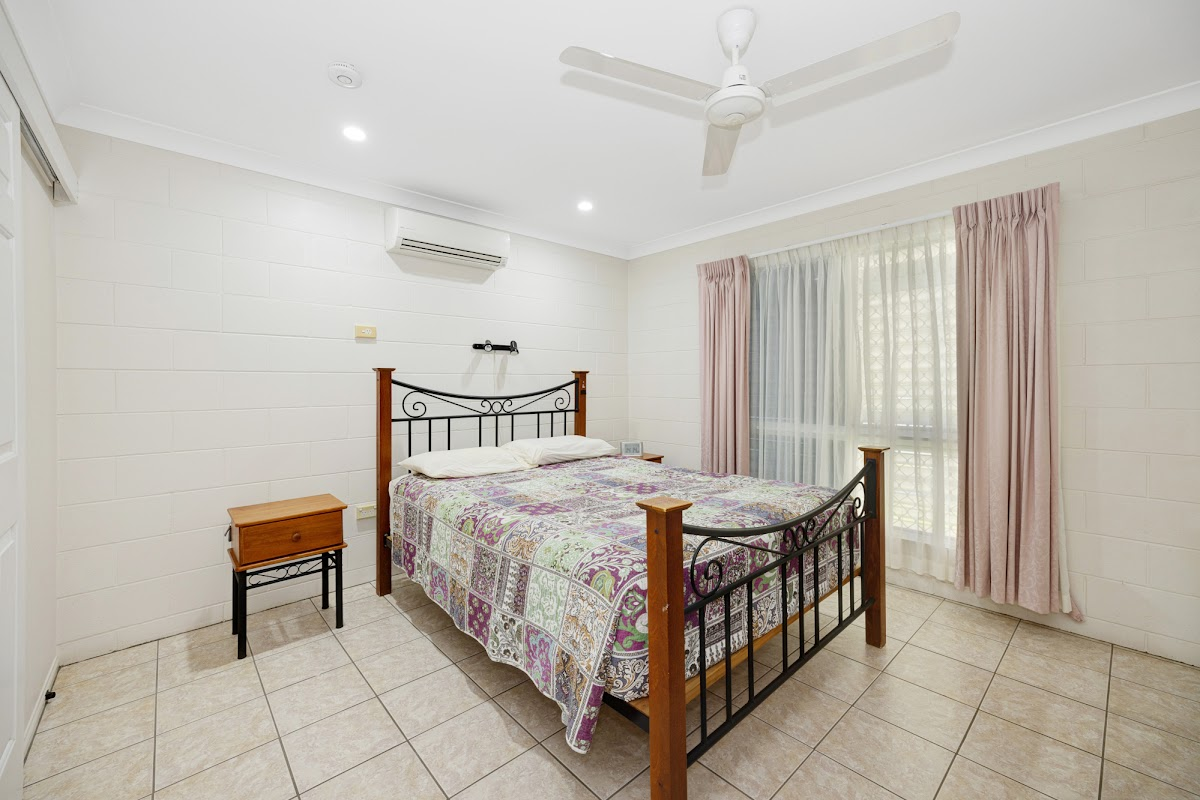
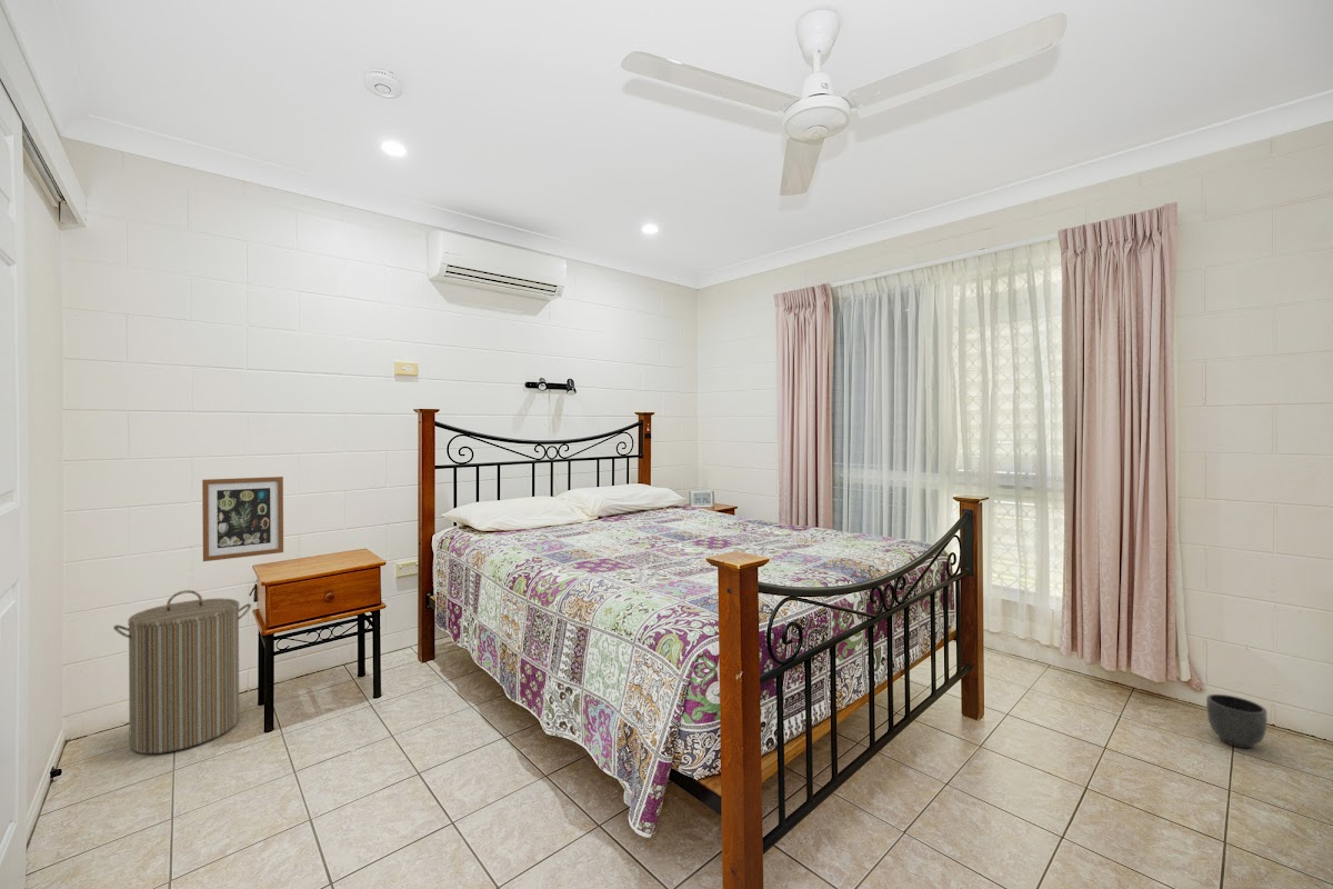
+ laundry hamper [112,589,252,755]
+ planter [1205,693,1269,749]
+ wall art [201,476,284,562]
